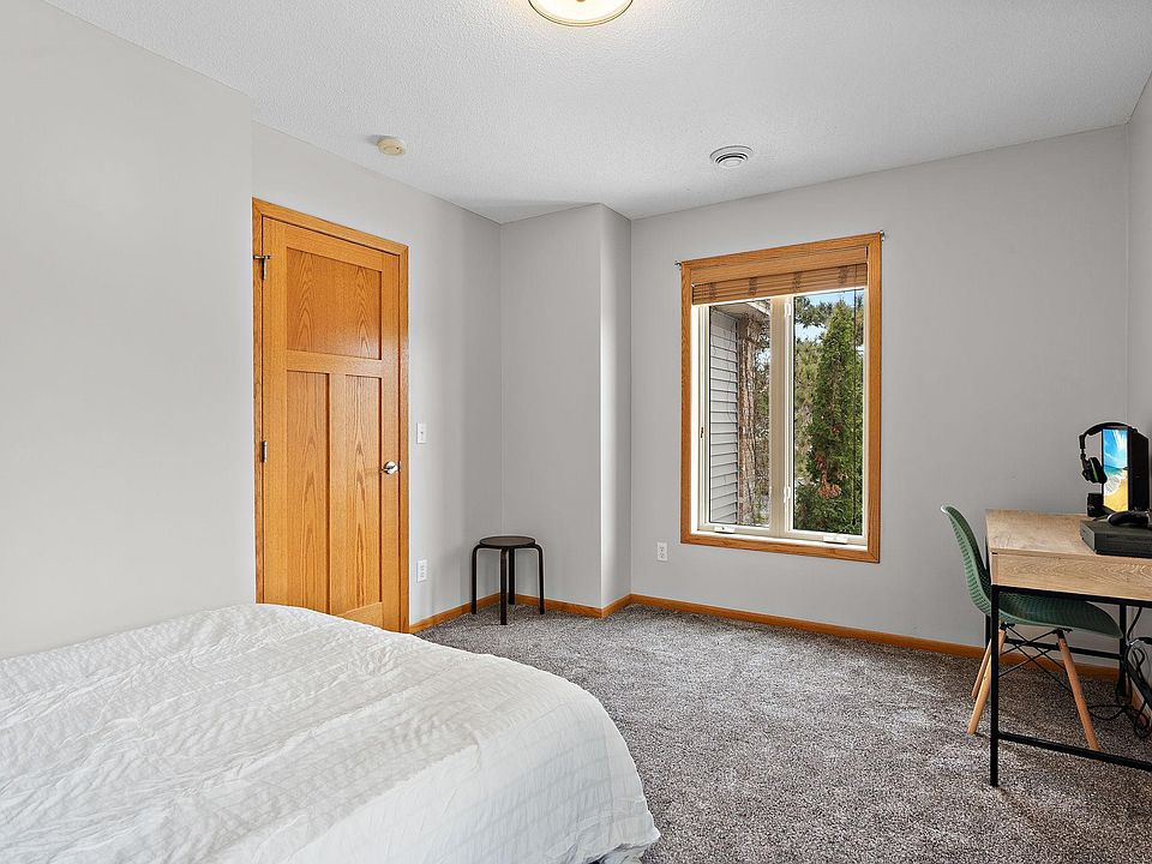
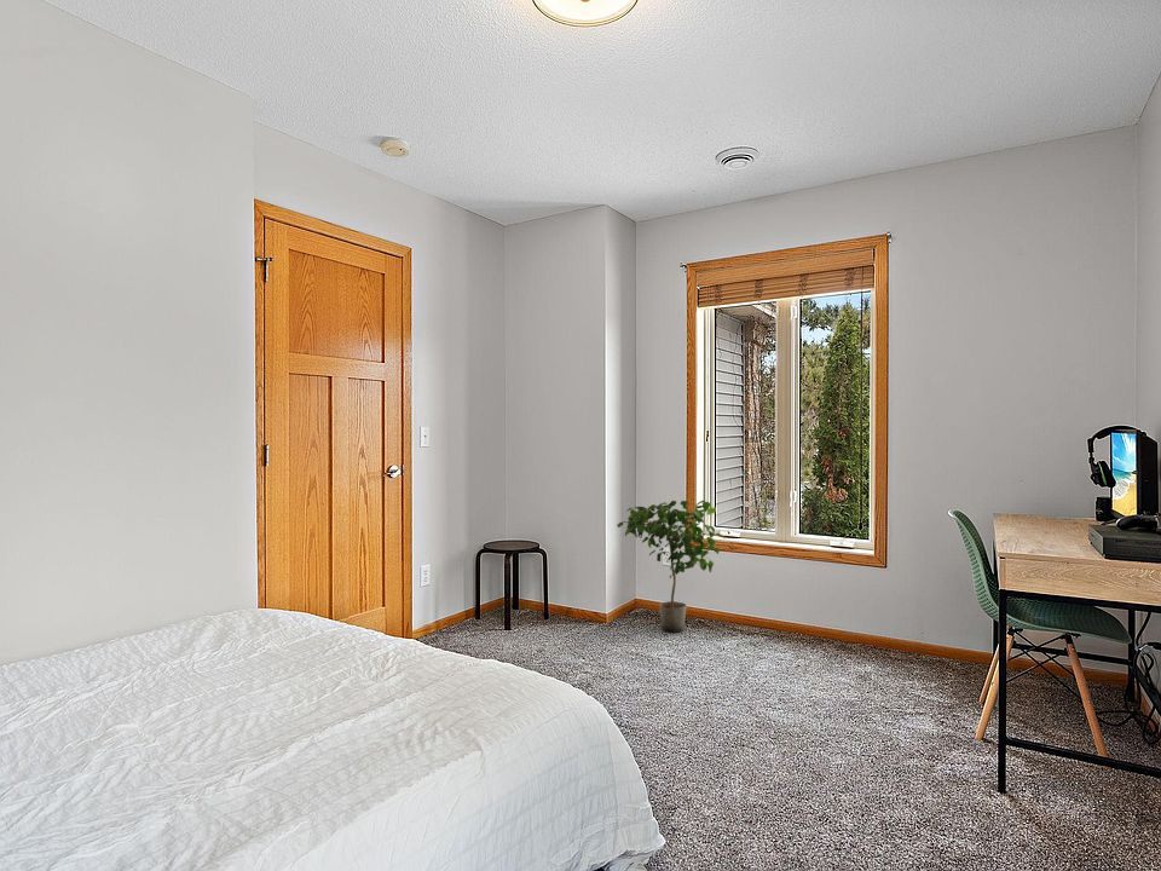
+ potted plant [616,500,726,634]
